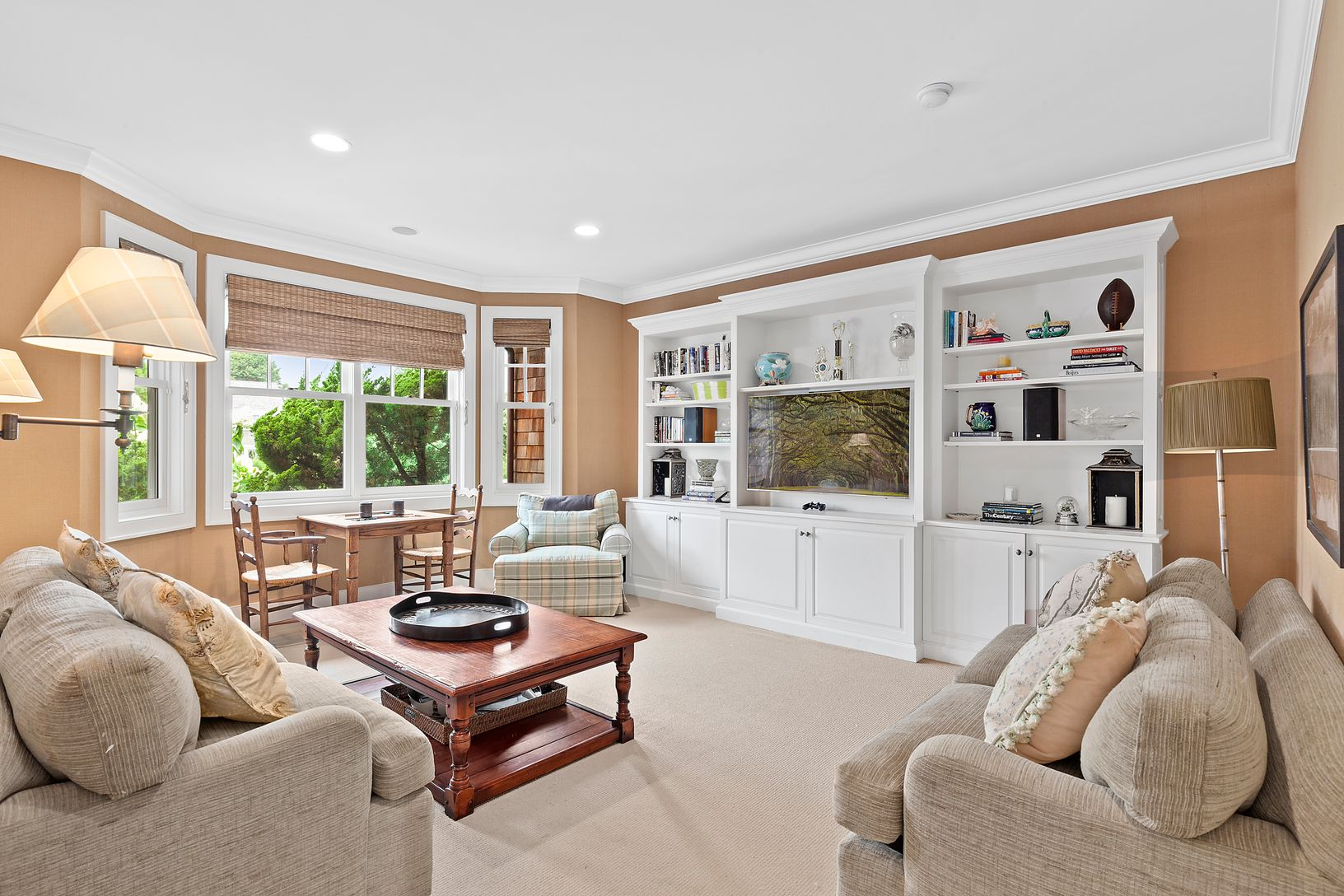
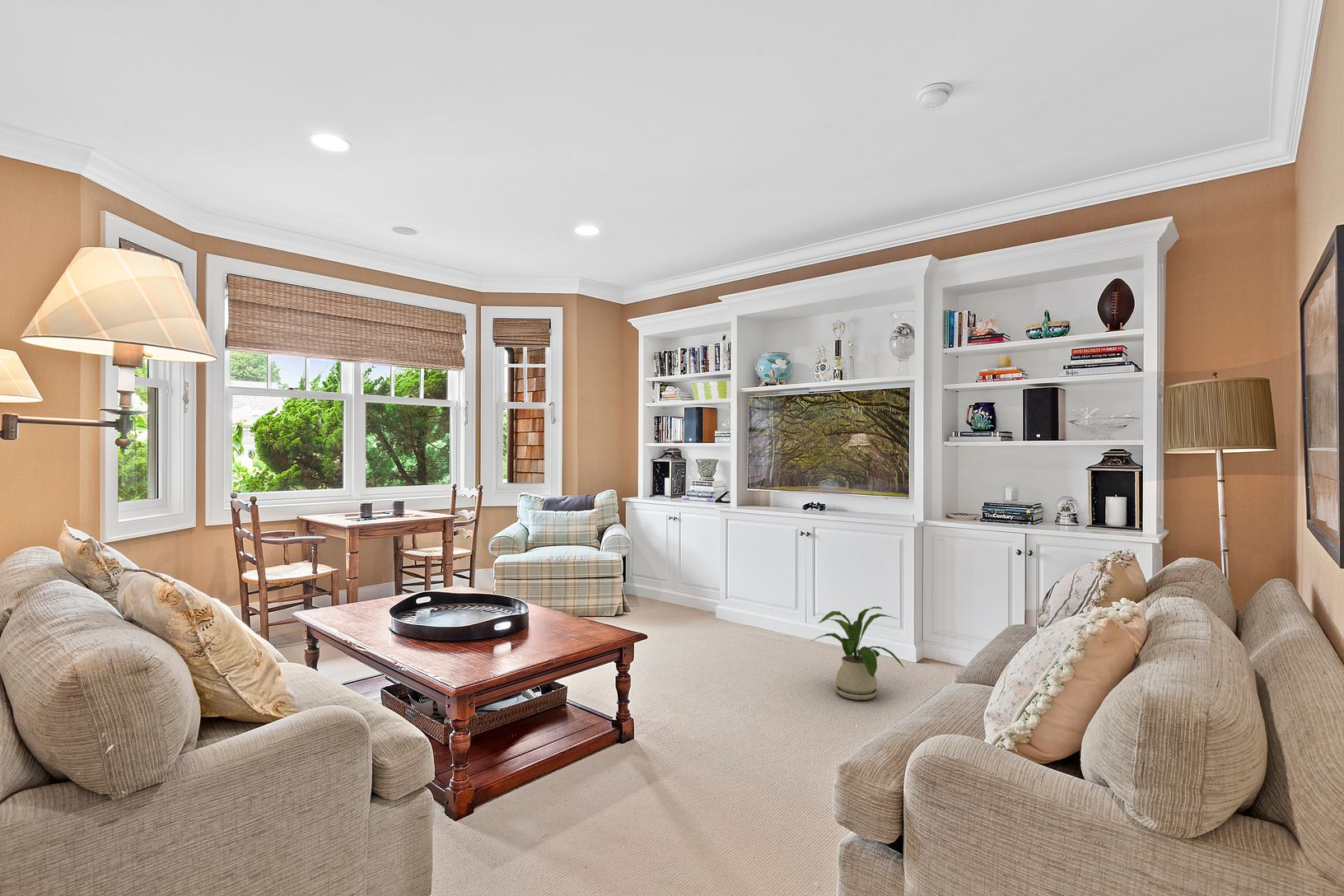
+ house plant [810,606,905,701]
